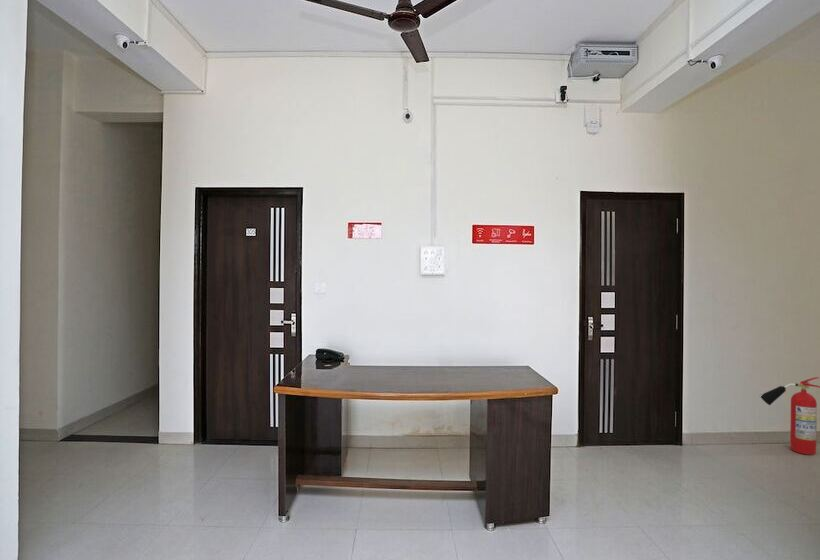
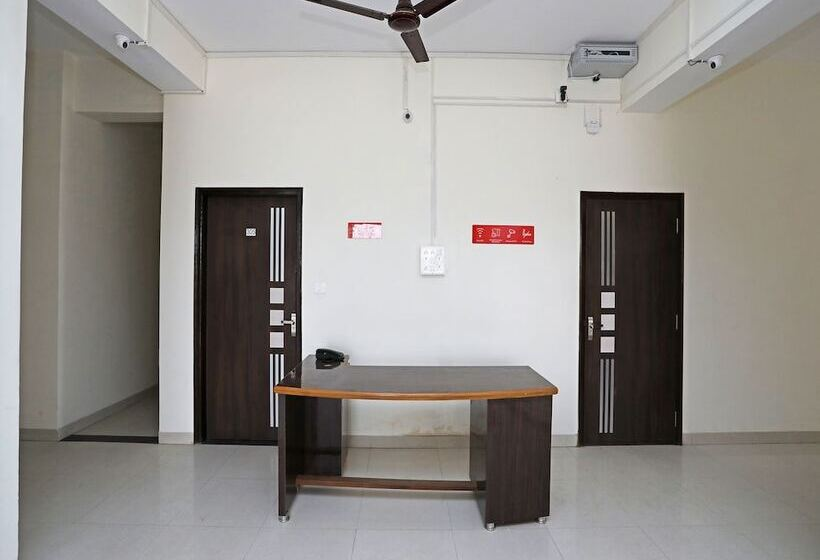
- fire extinguisher [760,376,820,456]
